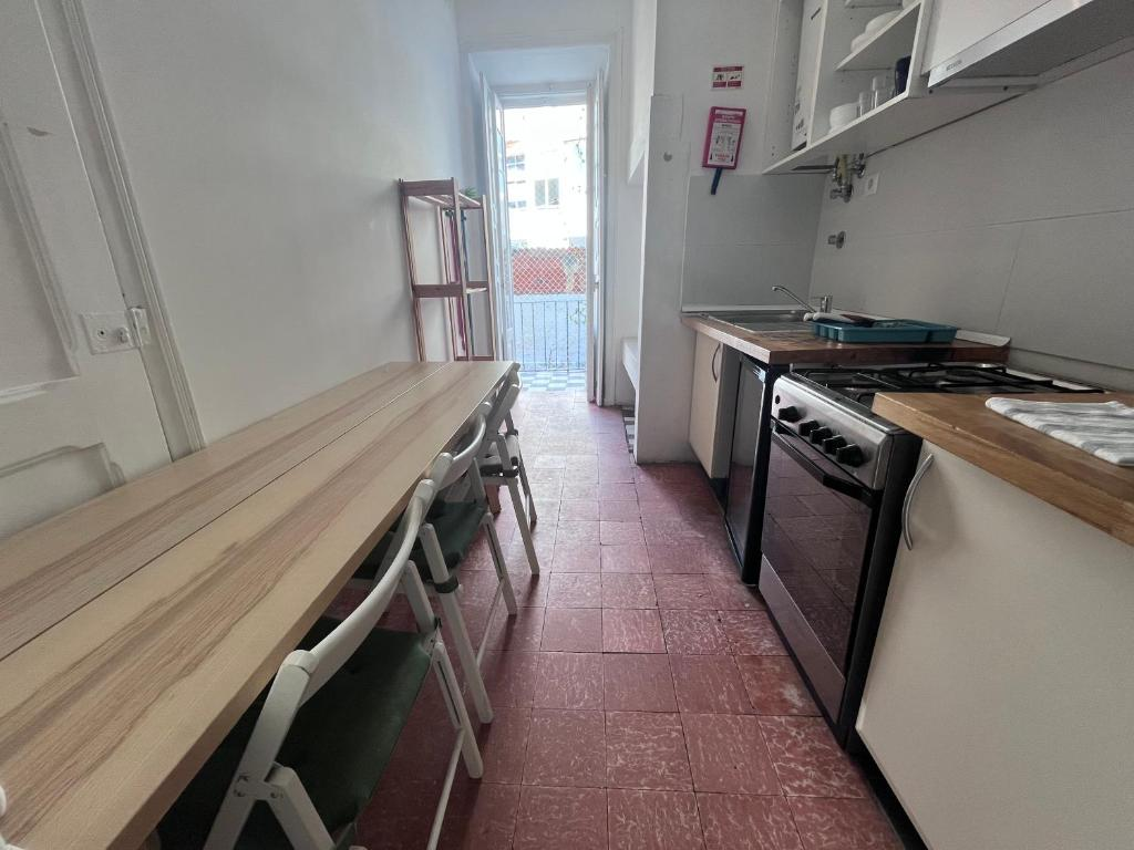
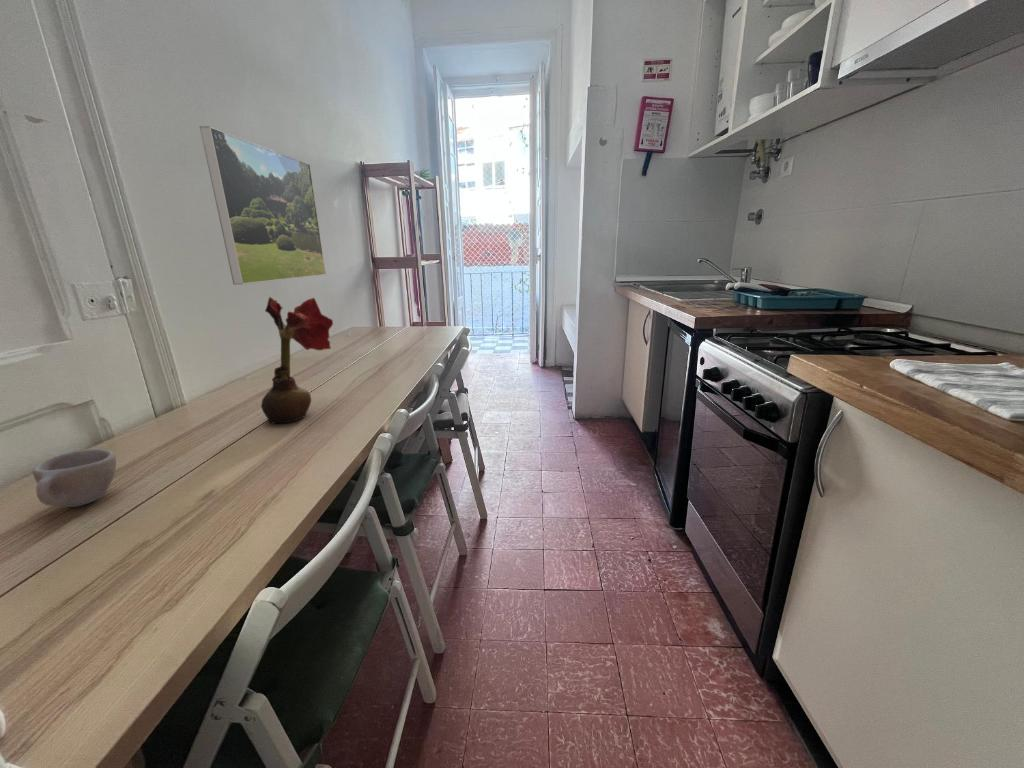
+ cup [32,448,117,508]
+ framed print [199,125,327,286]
+ flower [260,296,334,425]
